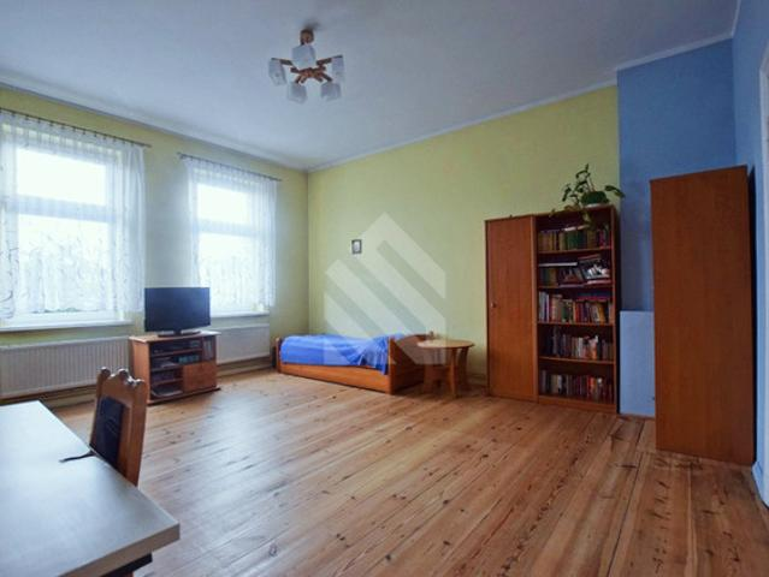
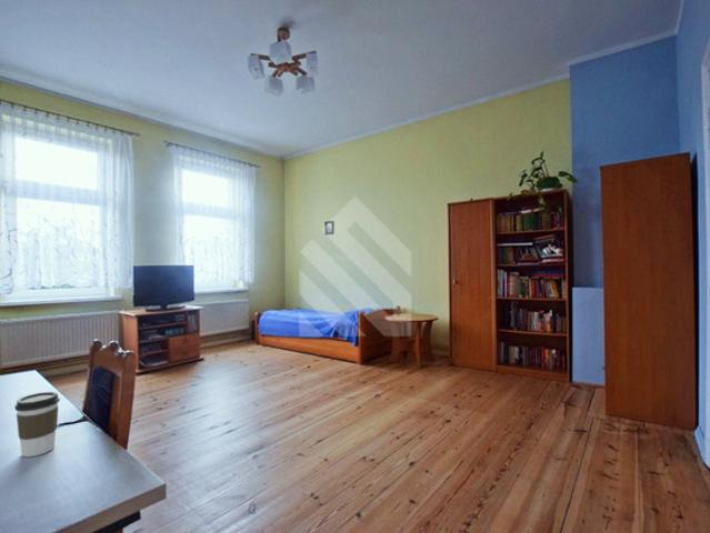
+ coffee cup [13,391,61,459]
